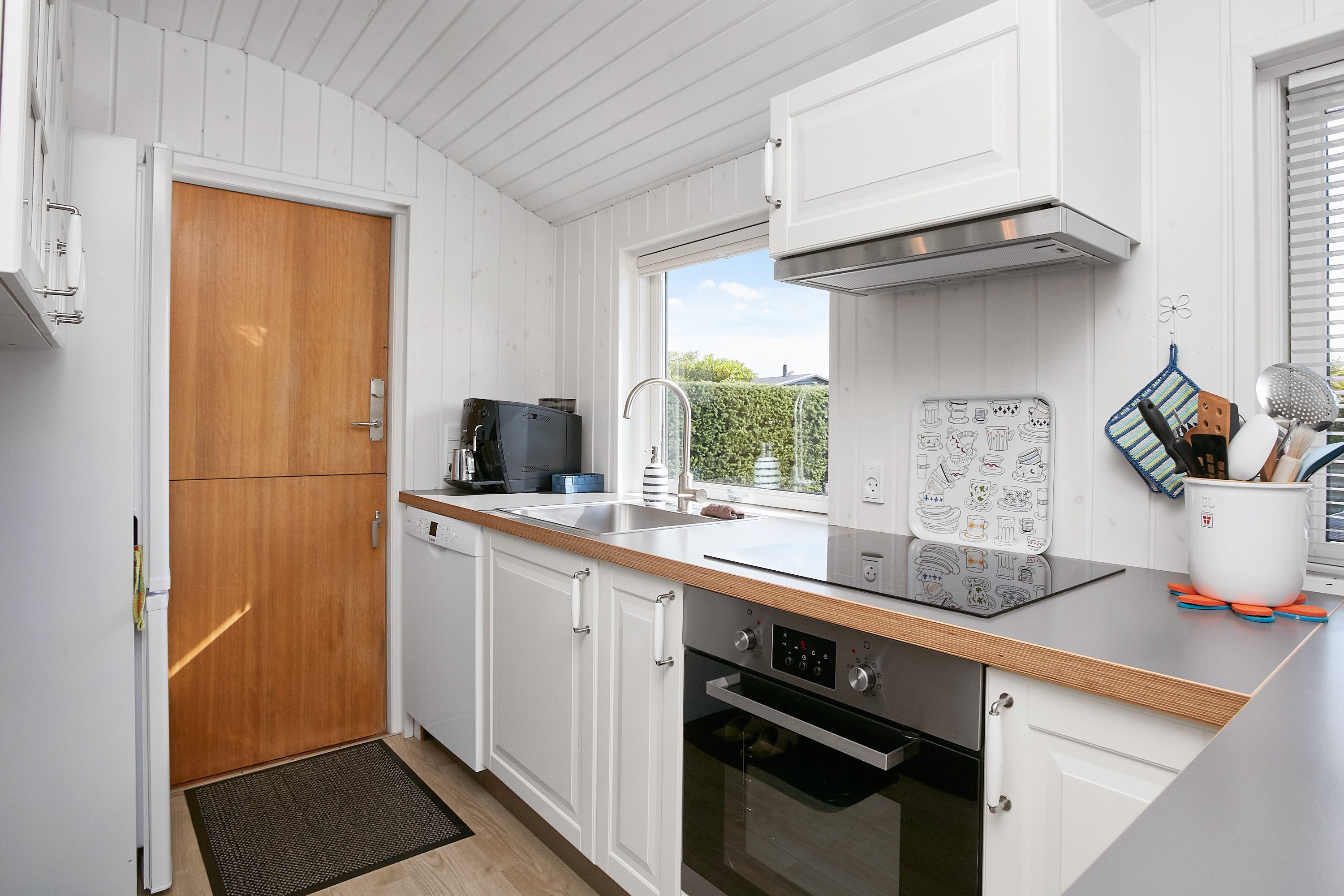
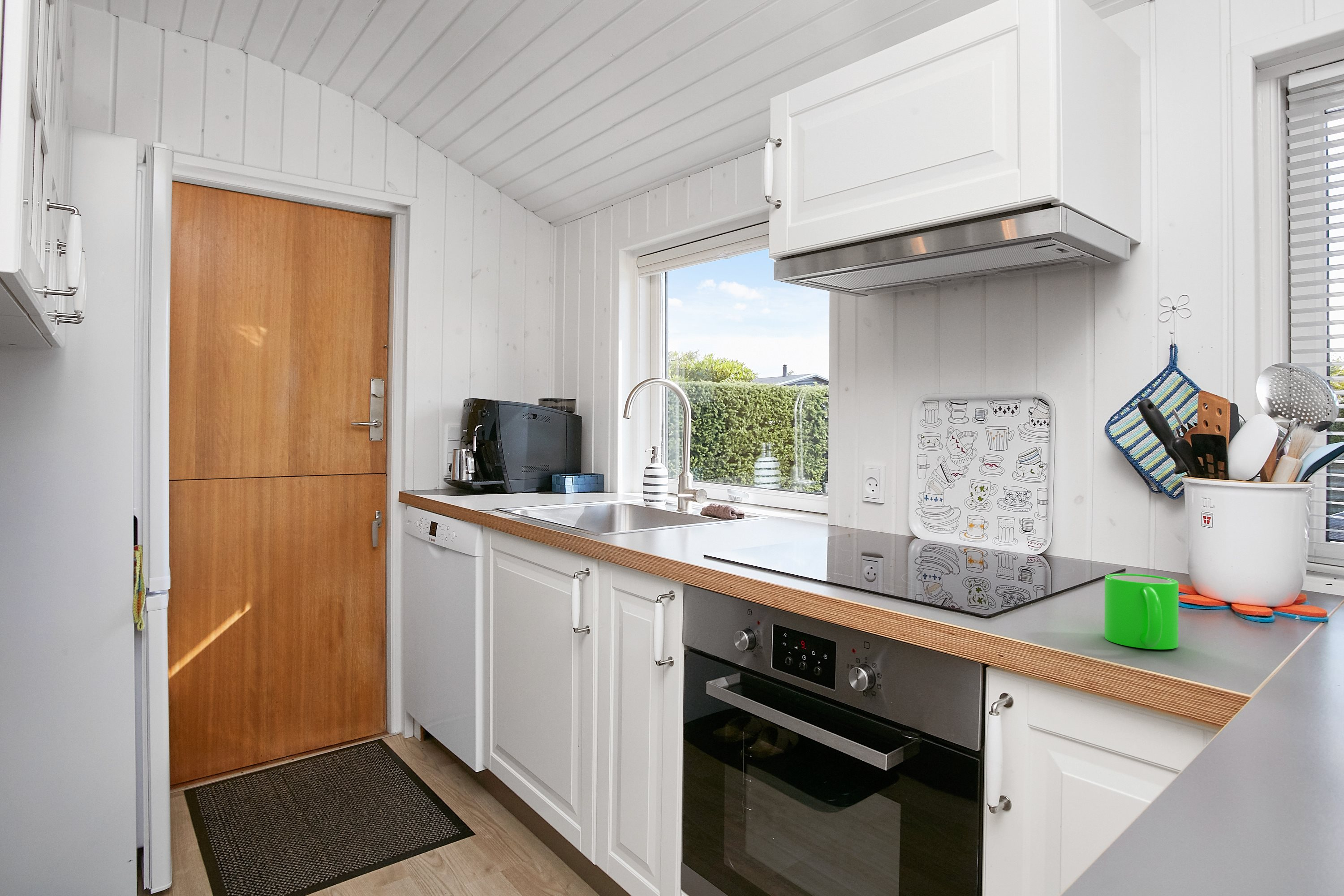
+ mug [1104,573,1179,650]
